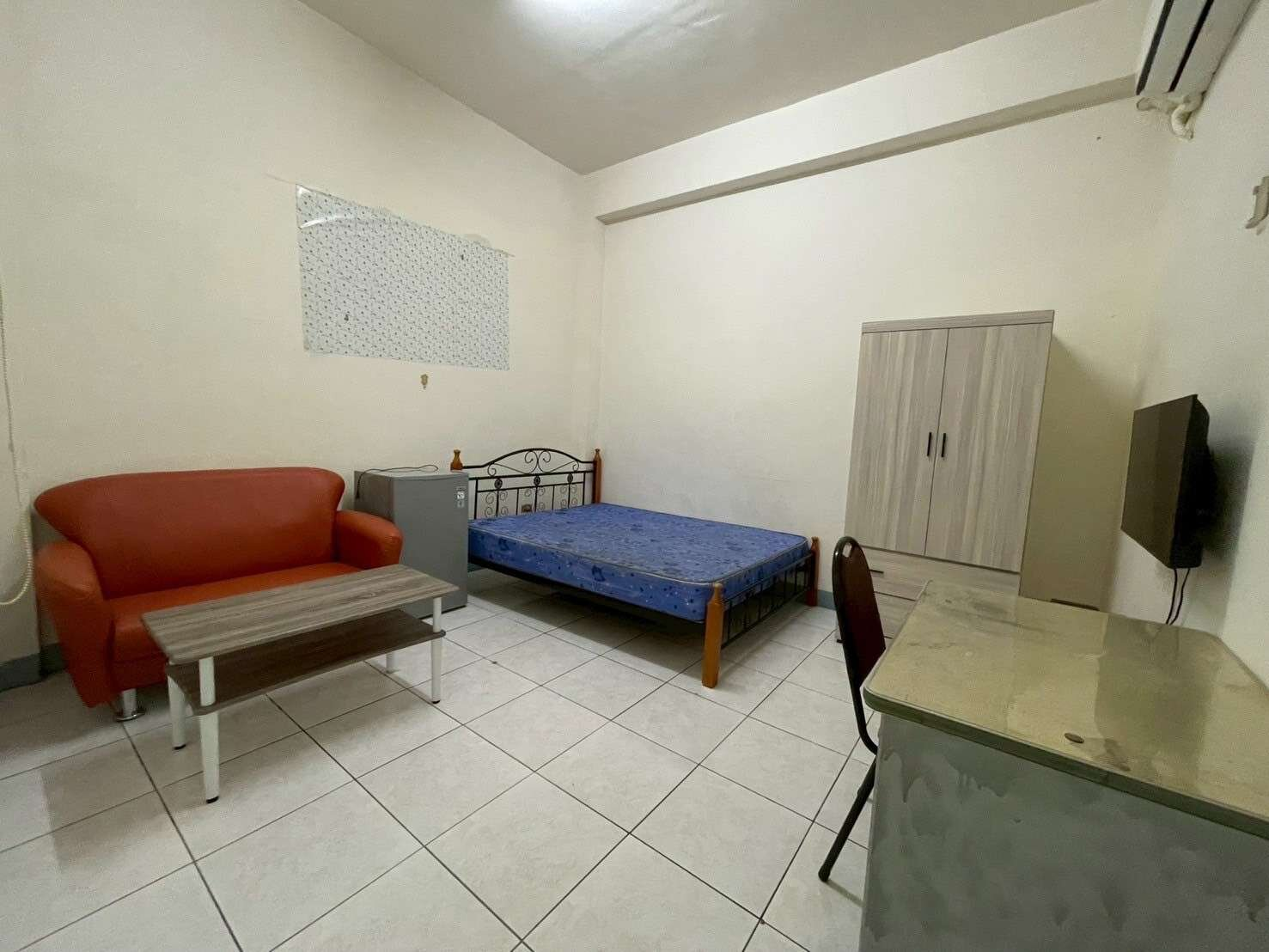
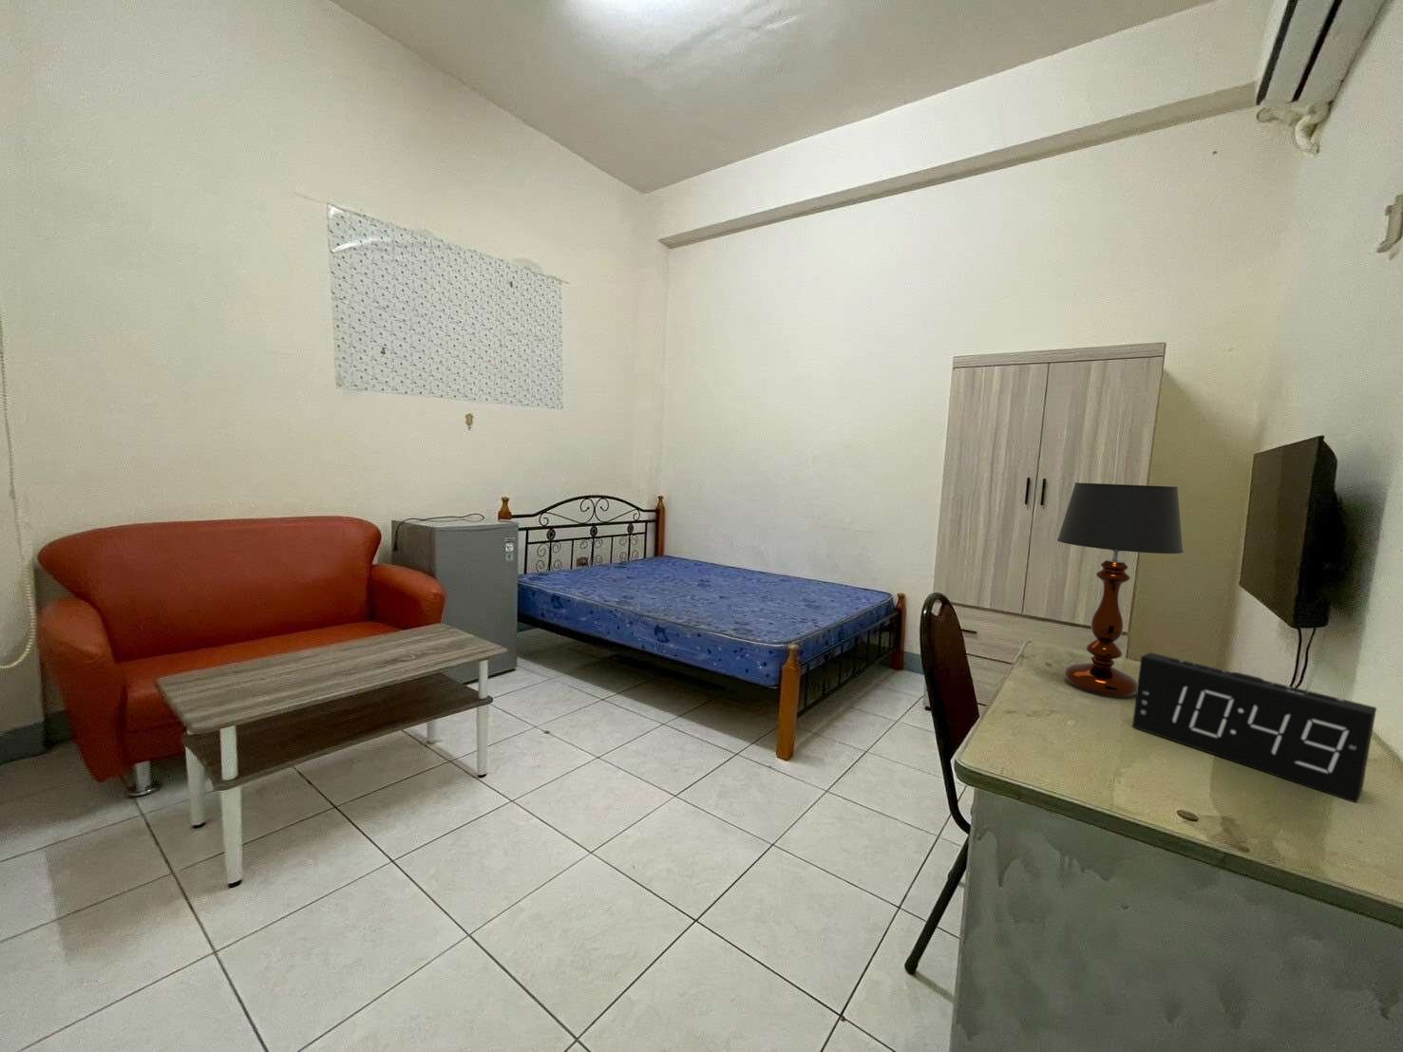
+ alarm clock [1131,651,1378,804]
+ table lamp [1056,482,1184,698]
